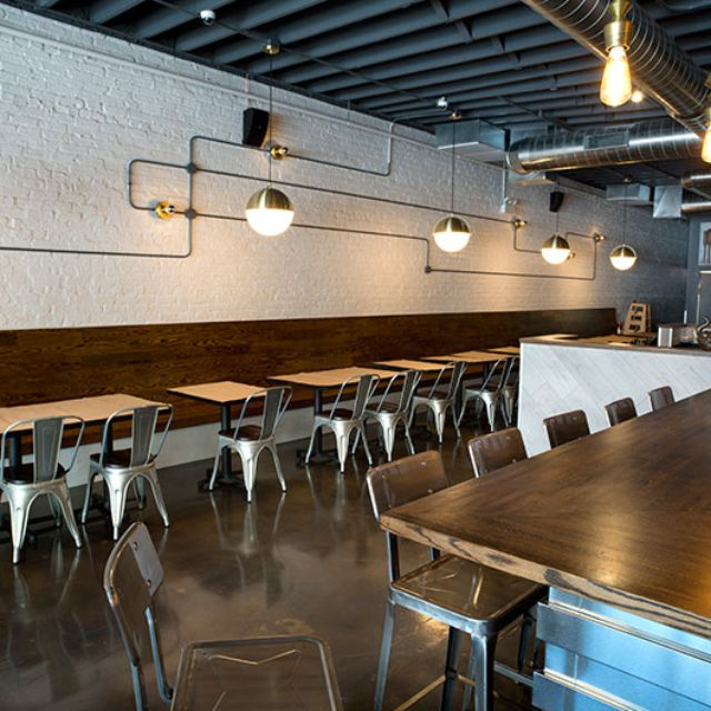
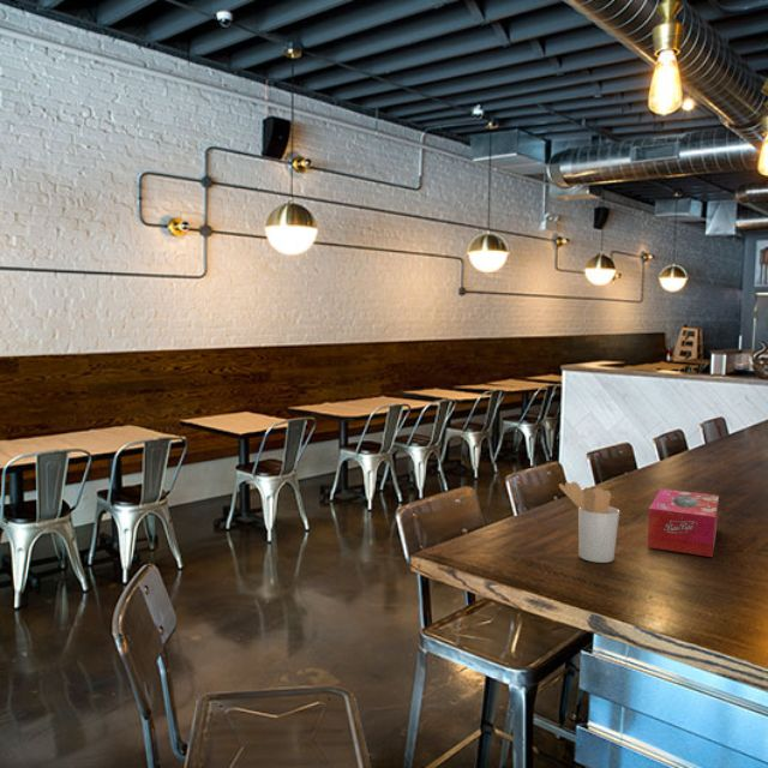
+ tissue box [646,487,720,558]
+ utensil holder [558,481,620,564]
